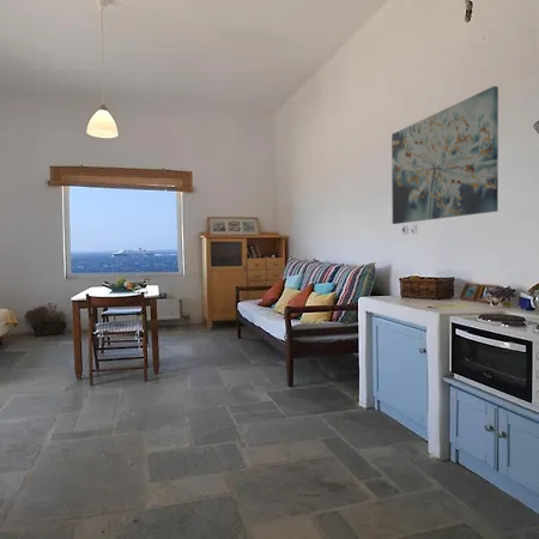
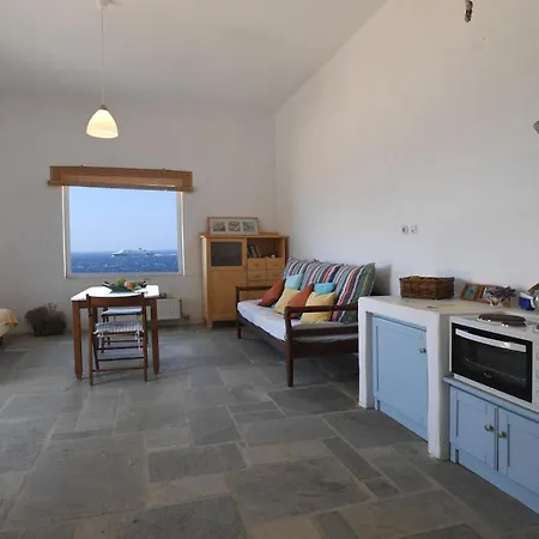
- wall art [390,85,499,225]
